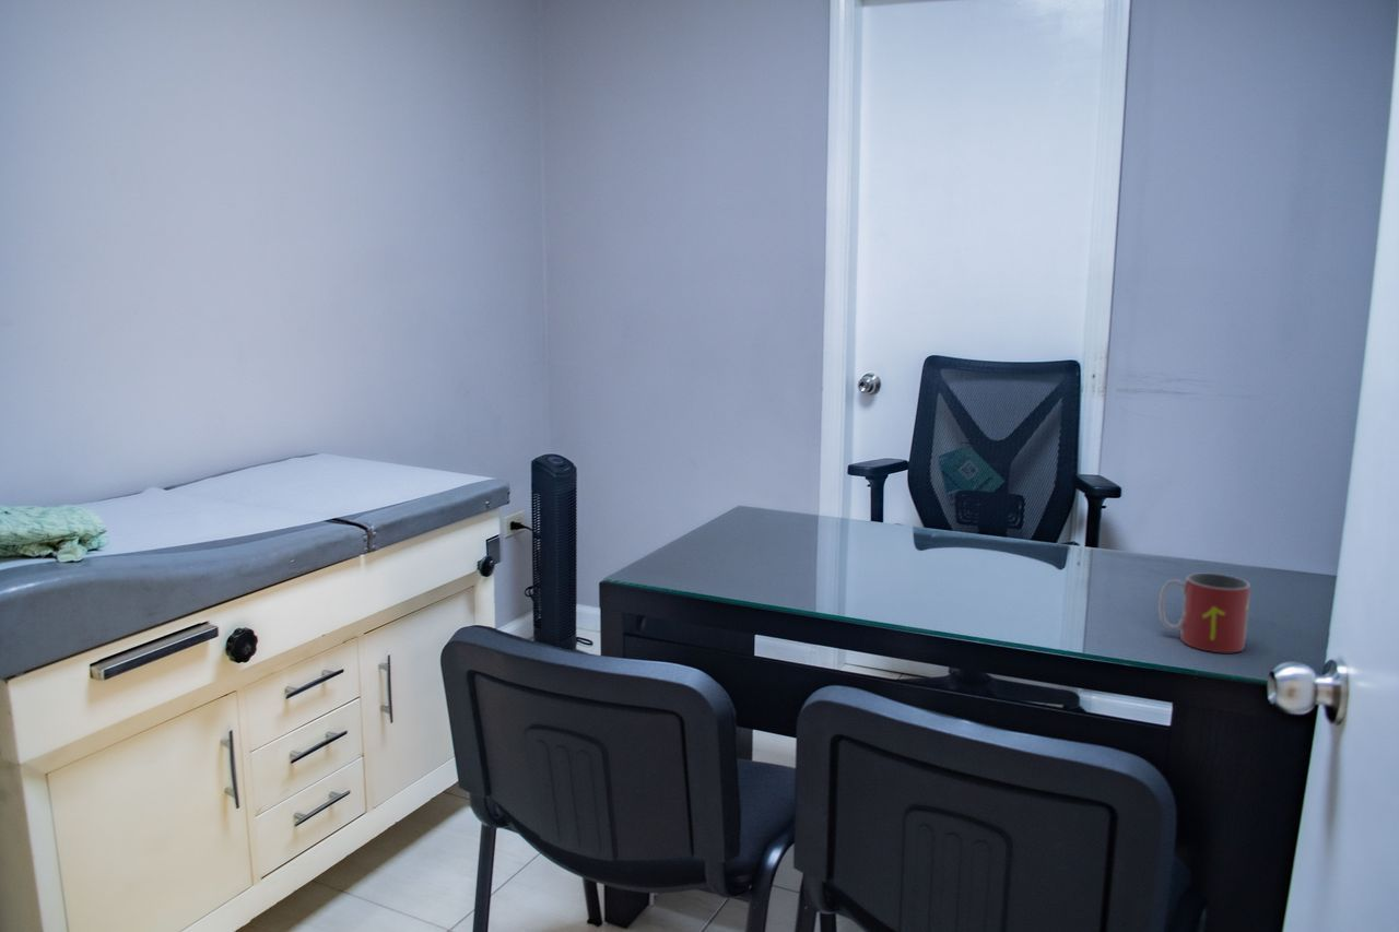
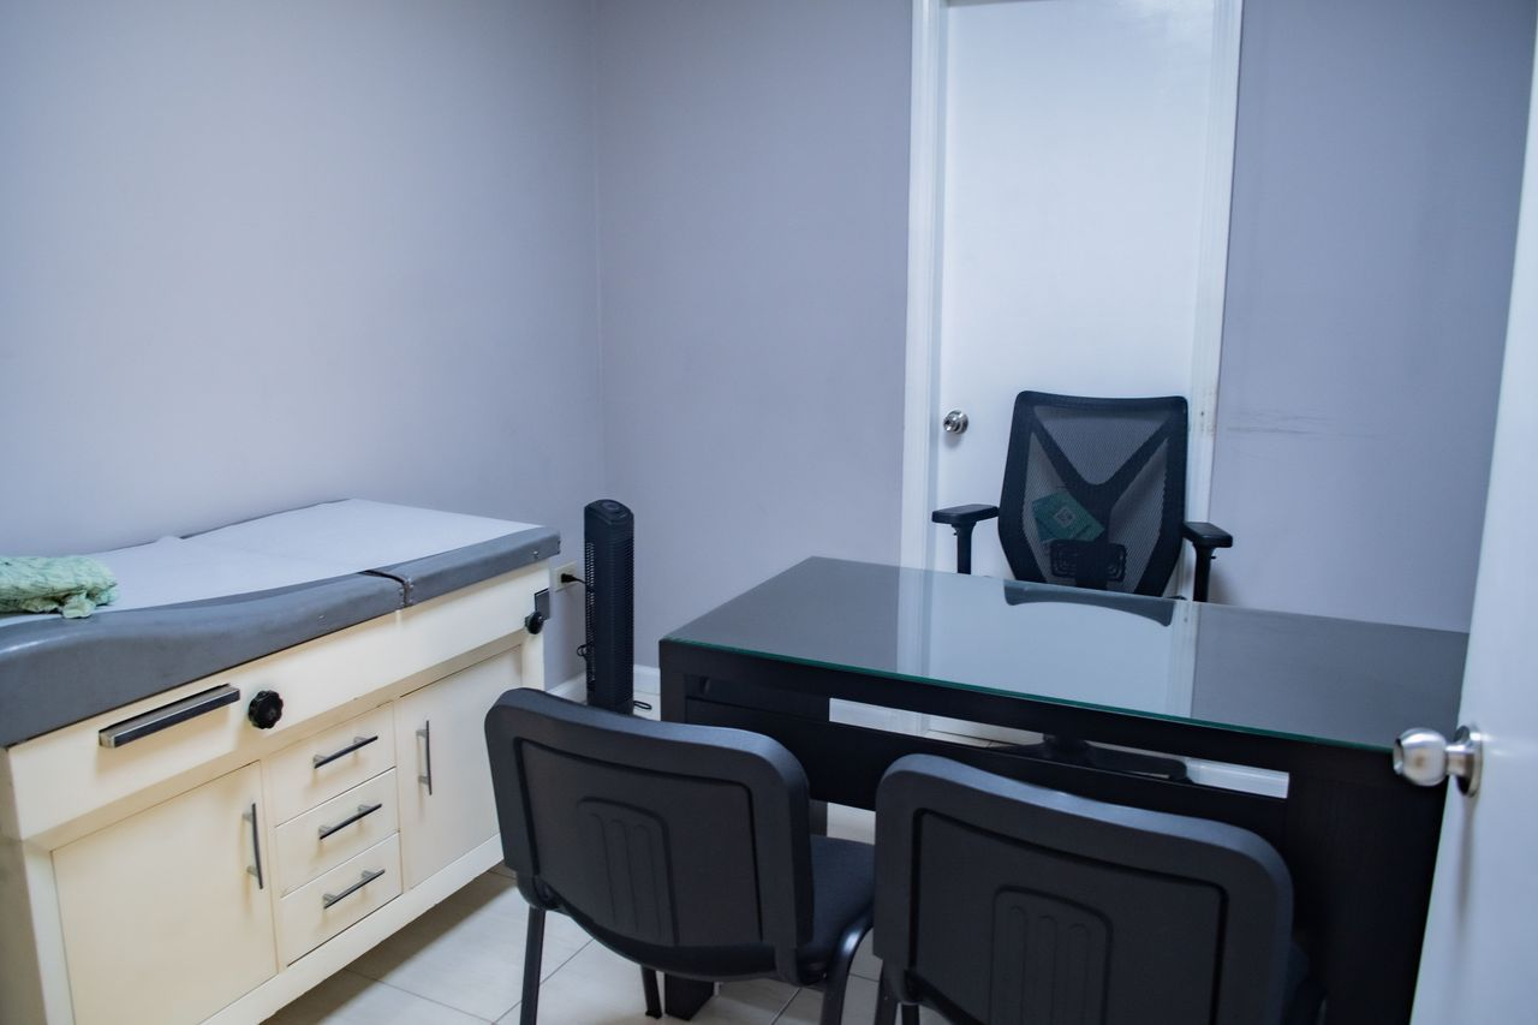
- mug [1157,573,1251,653]
